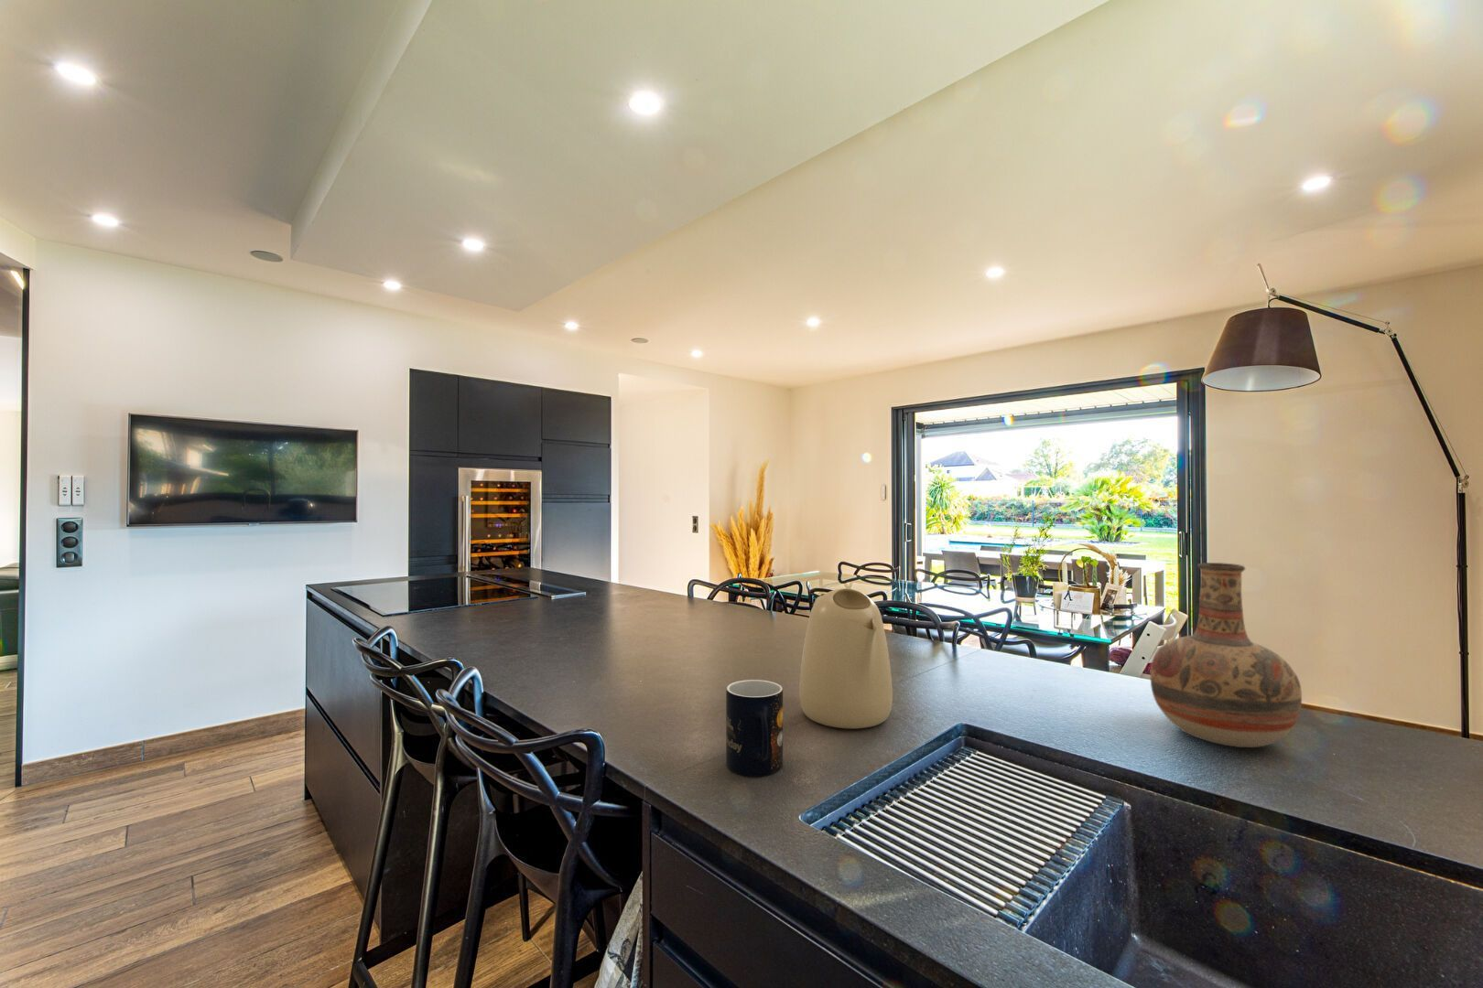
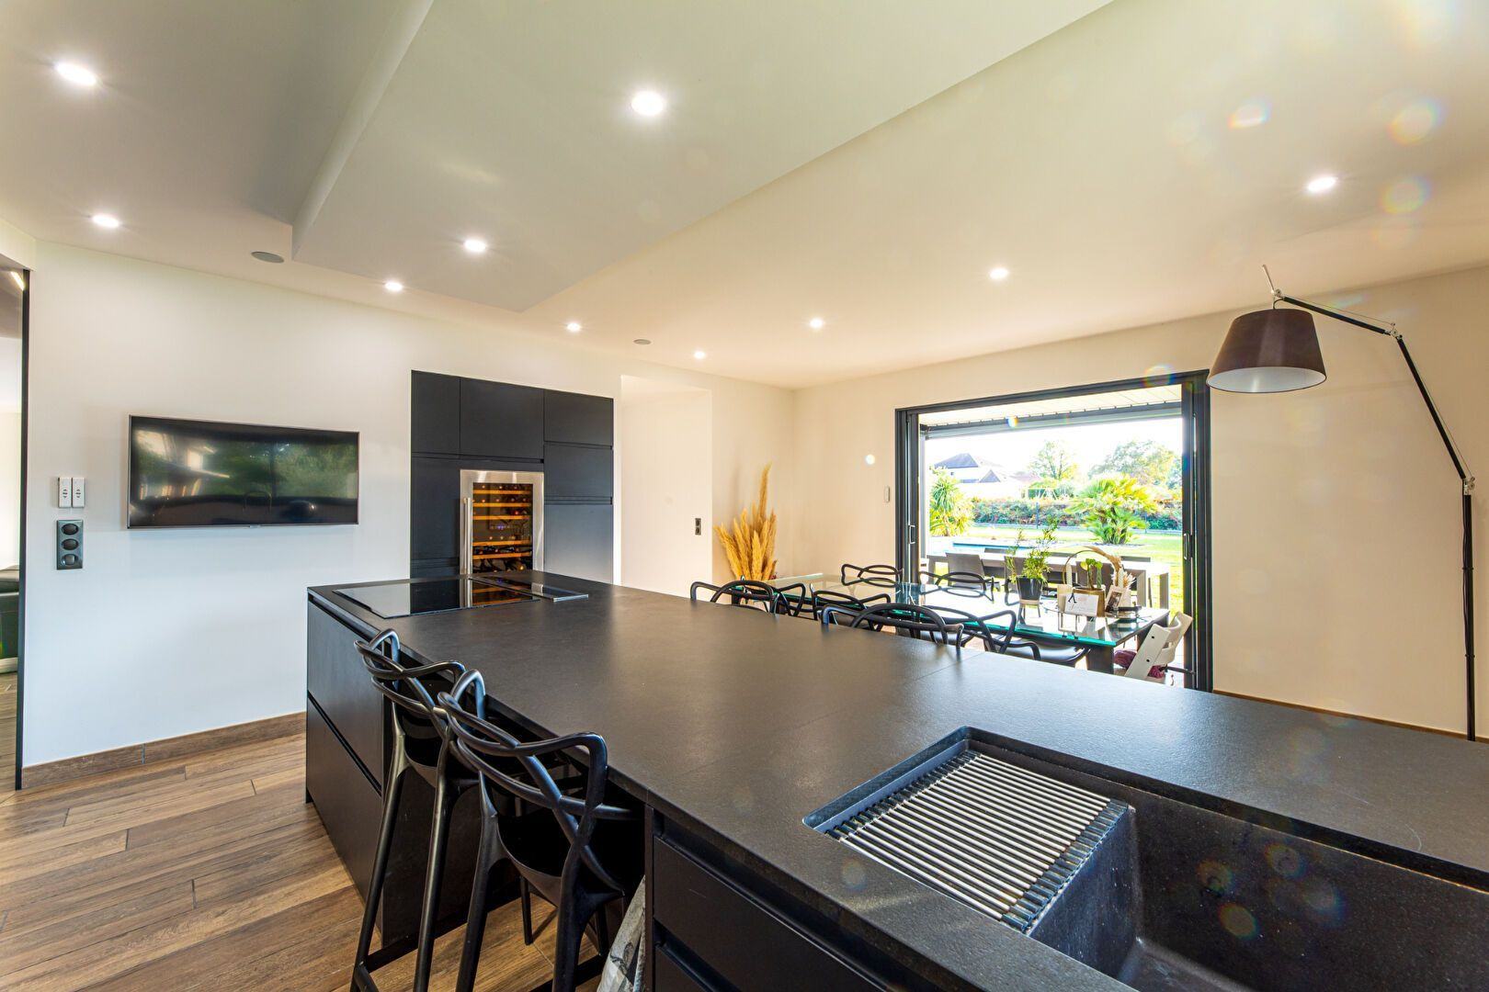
- vase [1150,561,1303,749]
- kettle [798,588,894,729]
- mug [725,679,783,776]
